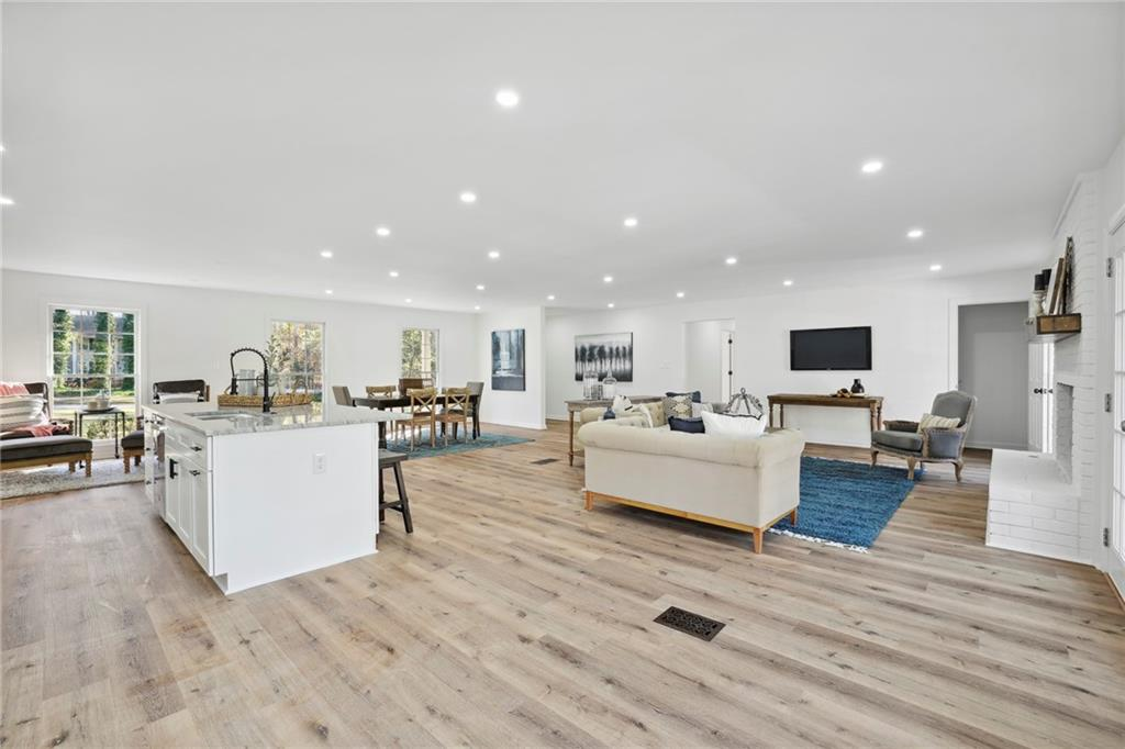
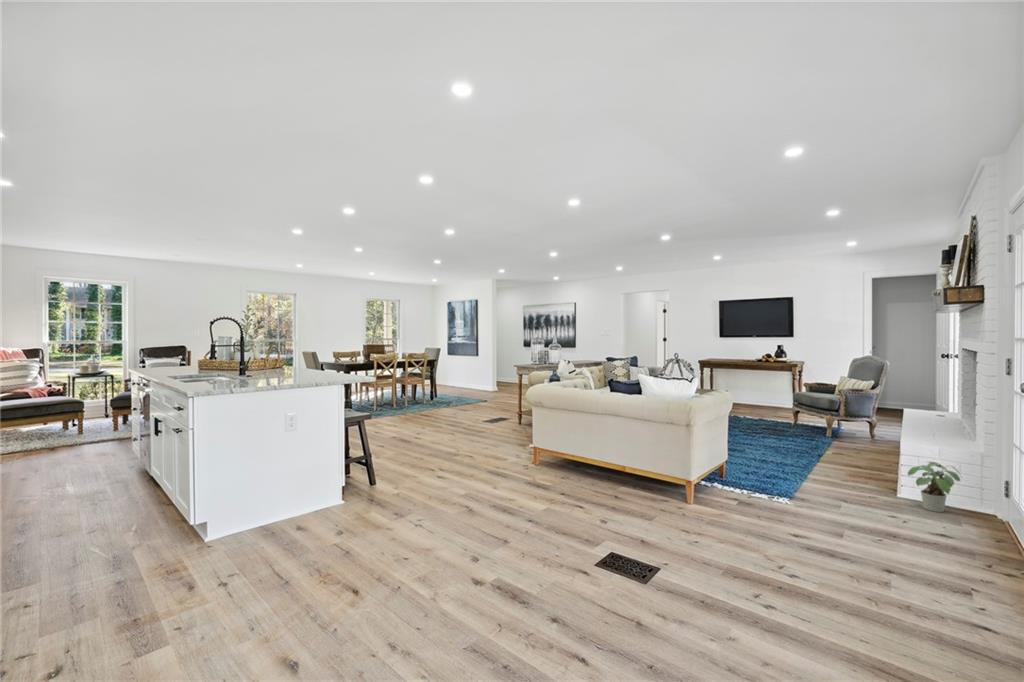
+ potted plant [907,461,963,513]
